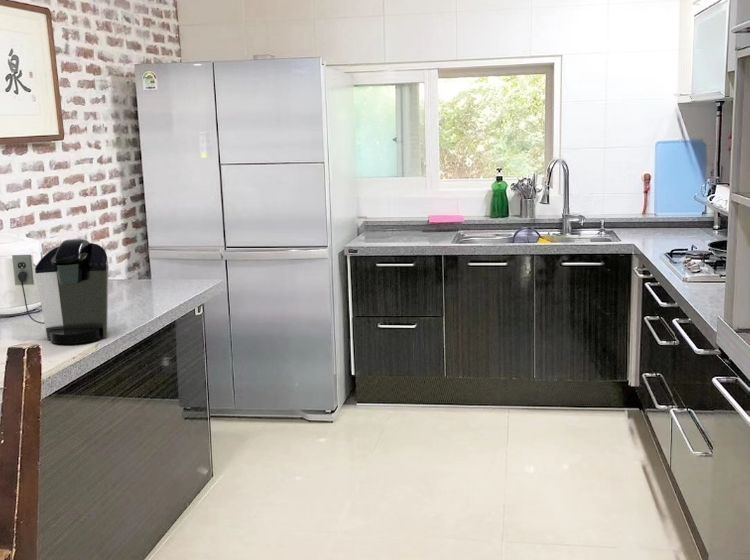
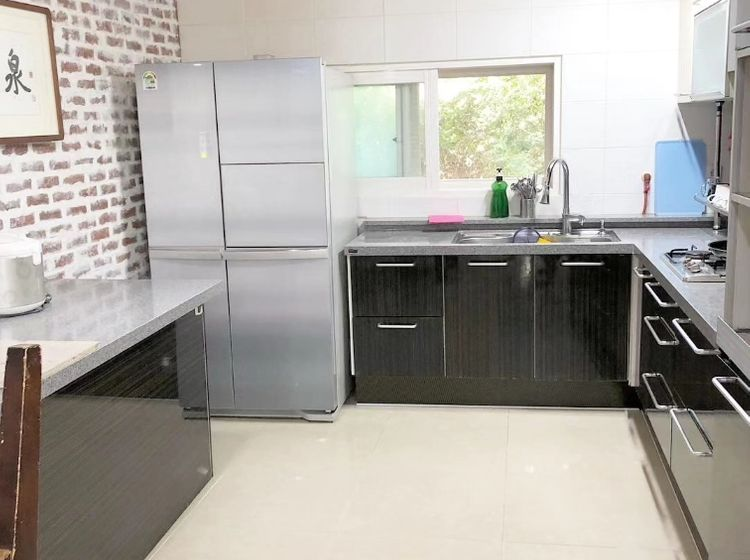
- coffee maker [11,238,110,345]
